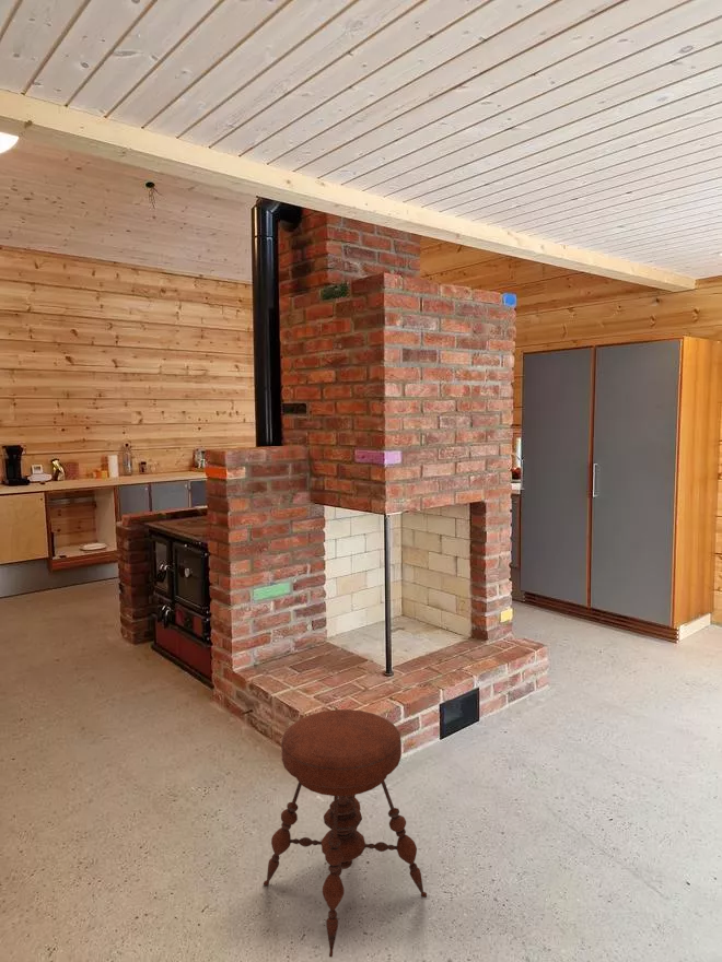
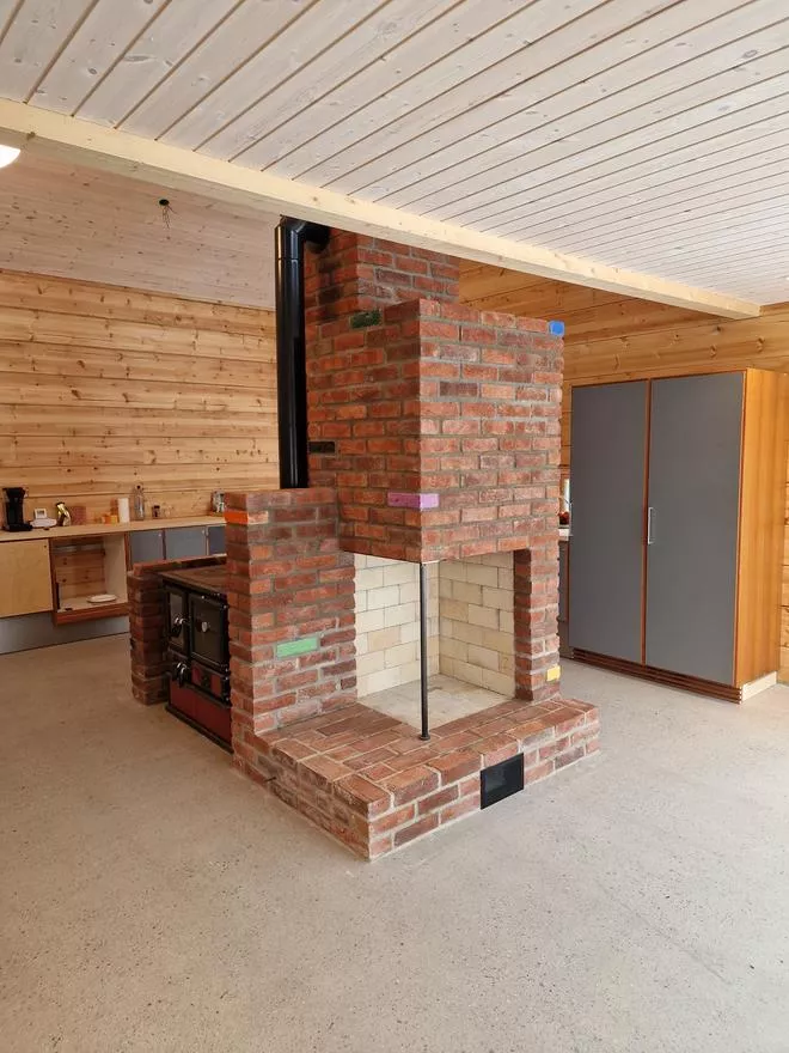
- stool [263,708,428,959]
